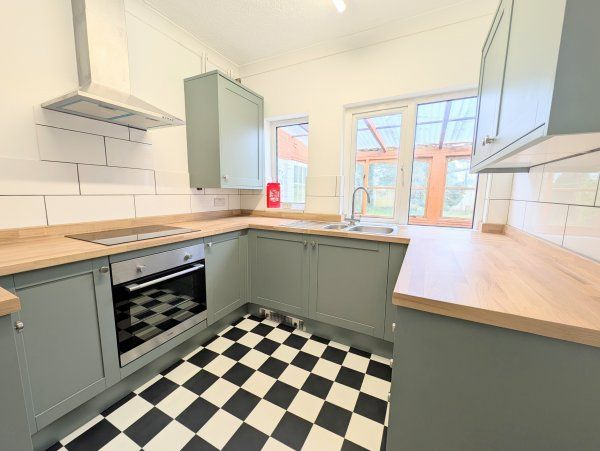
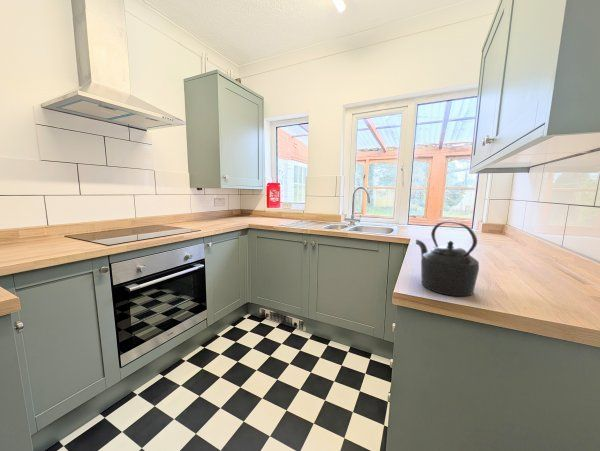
+ kettle [415,220,480,297]
